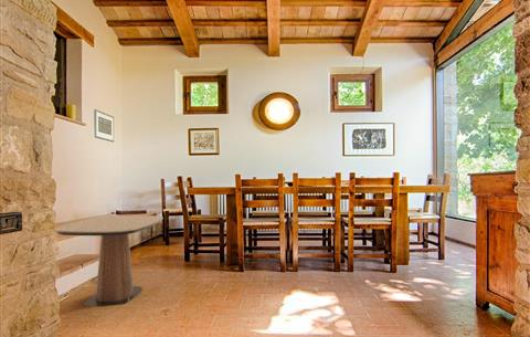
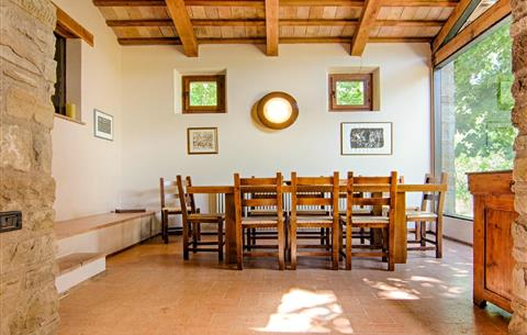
- side table [54,214,163,307]
